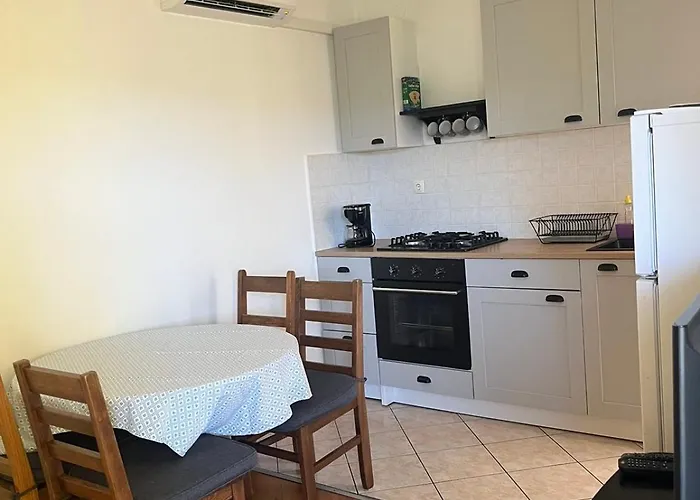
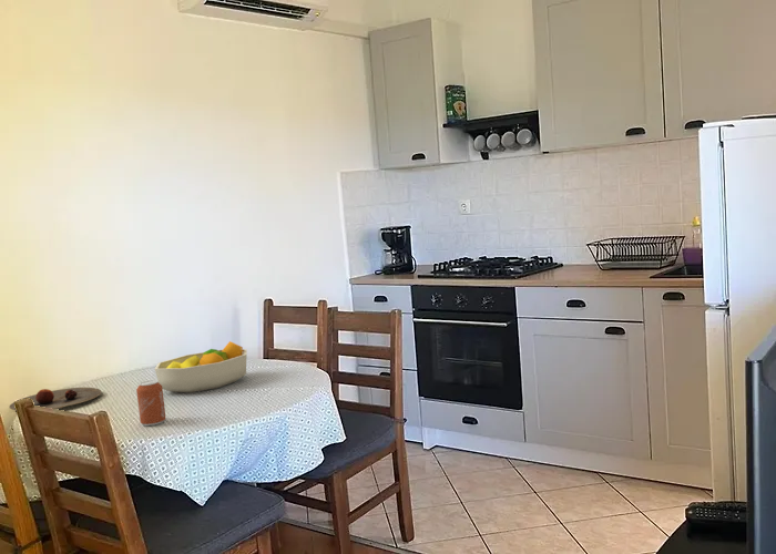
+ plate [8,387,103,411]
+ can [135,379,167,427]
+ fruit bowl [154,340,248,393]
